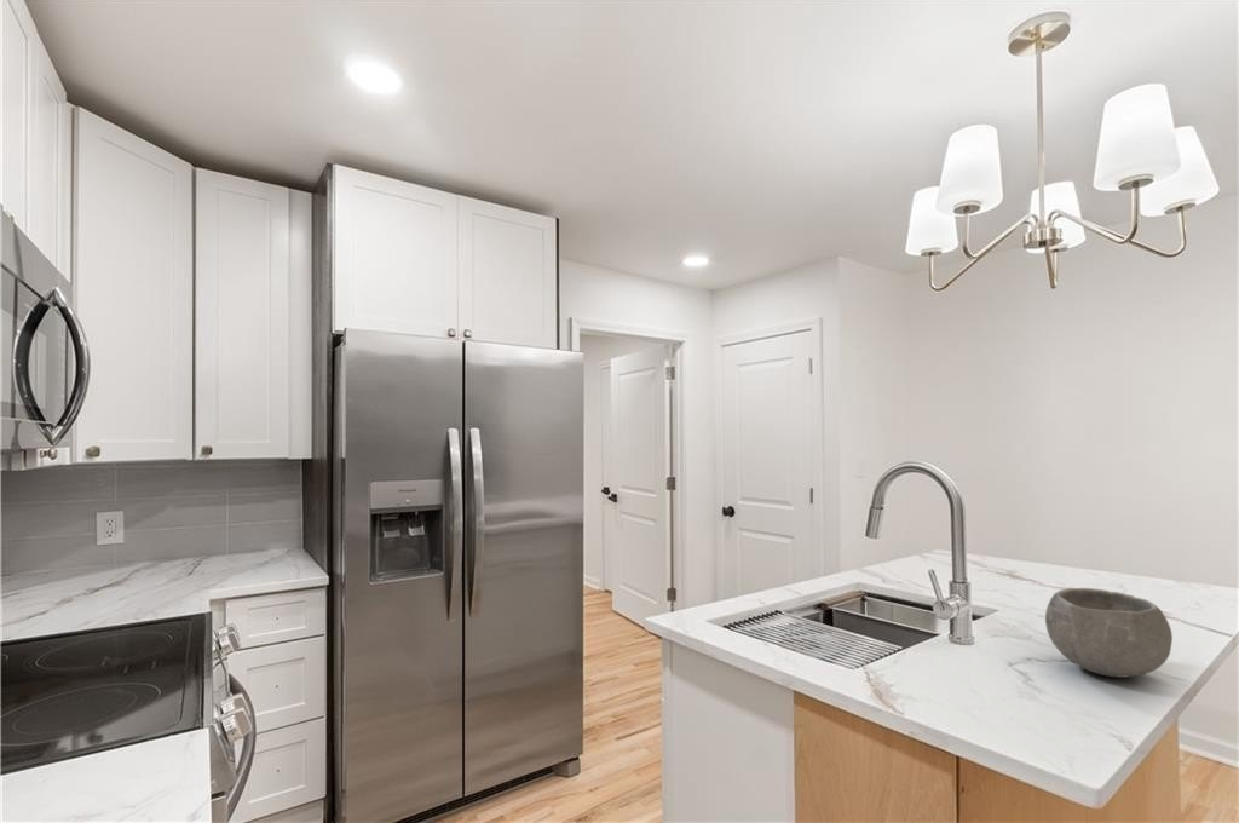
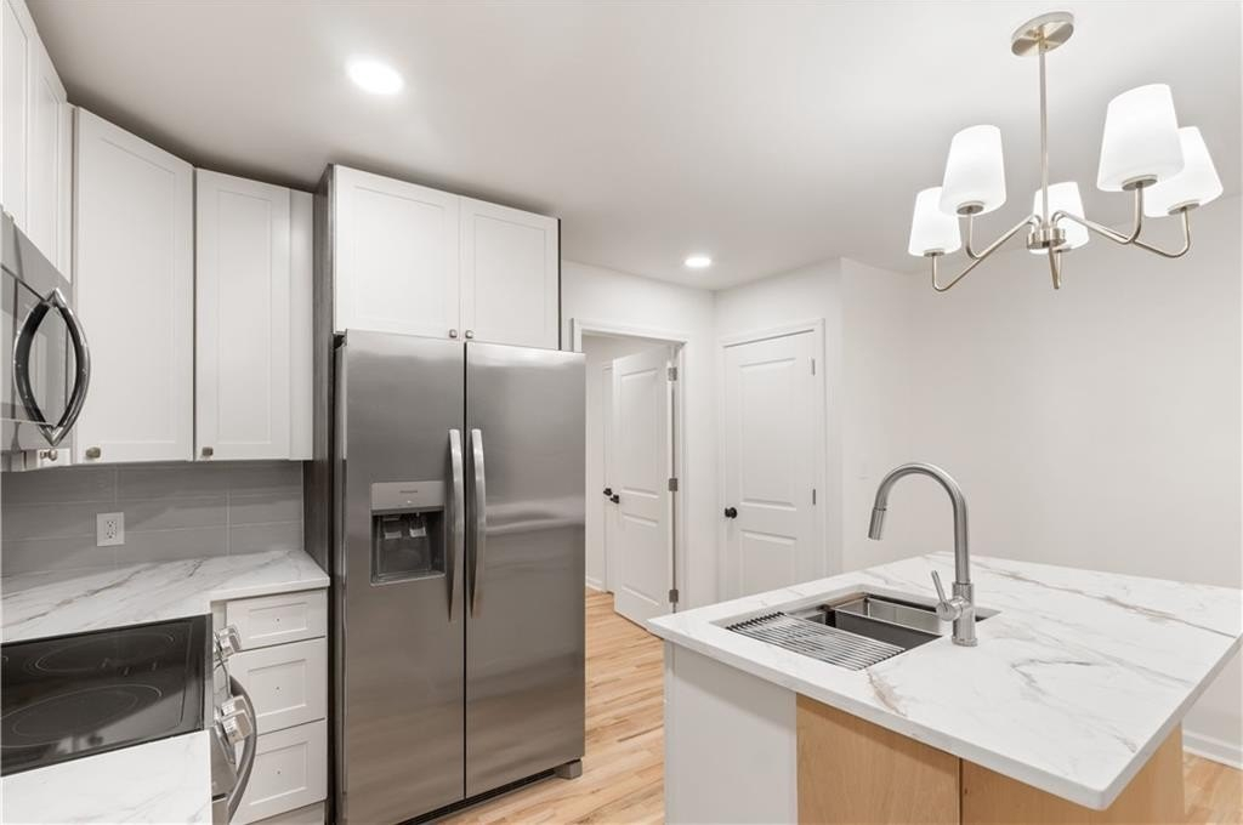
- bowl [1044,587,1174,679]
